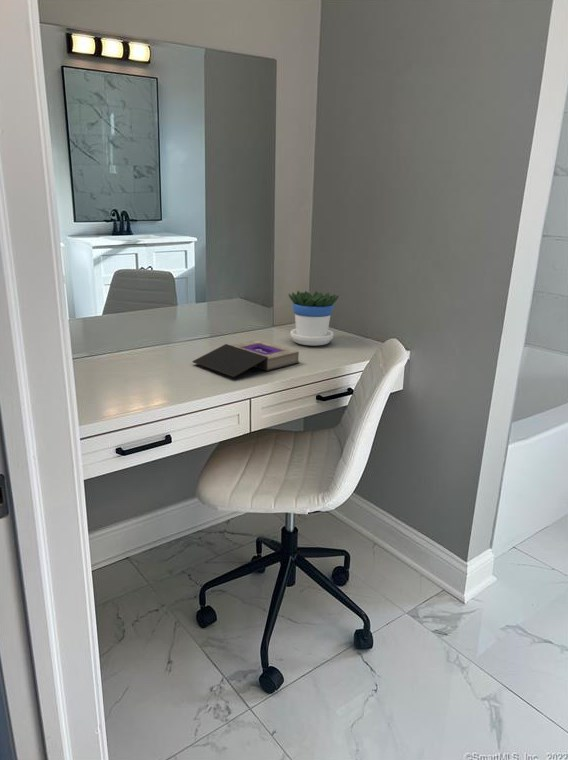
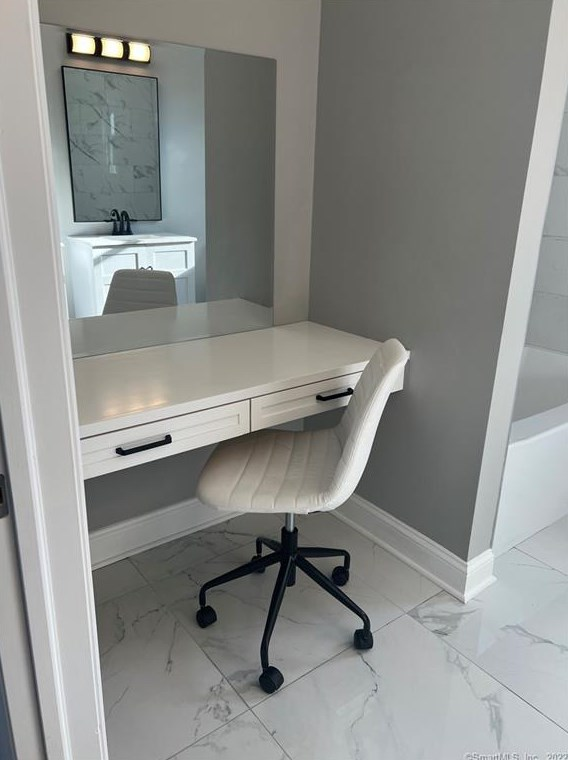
- flowerpot [287,290,340,347]
- book safe [191,339,300,378]
